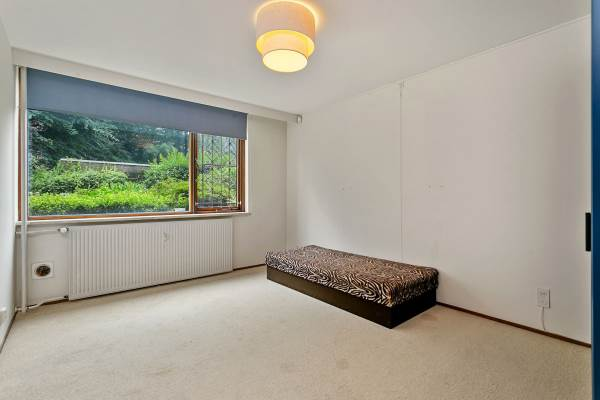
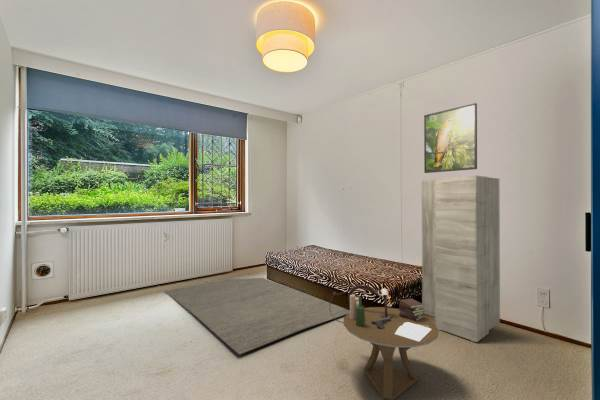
+ rug [163,277,350,356]
+ cabinet [421,175,501,343]
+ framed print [423,102,478,174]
+ side table [329,284,440,400]
